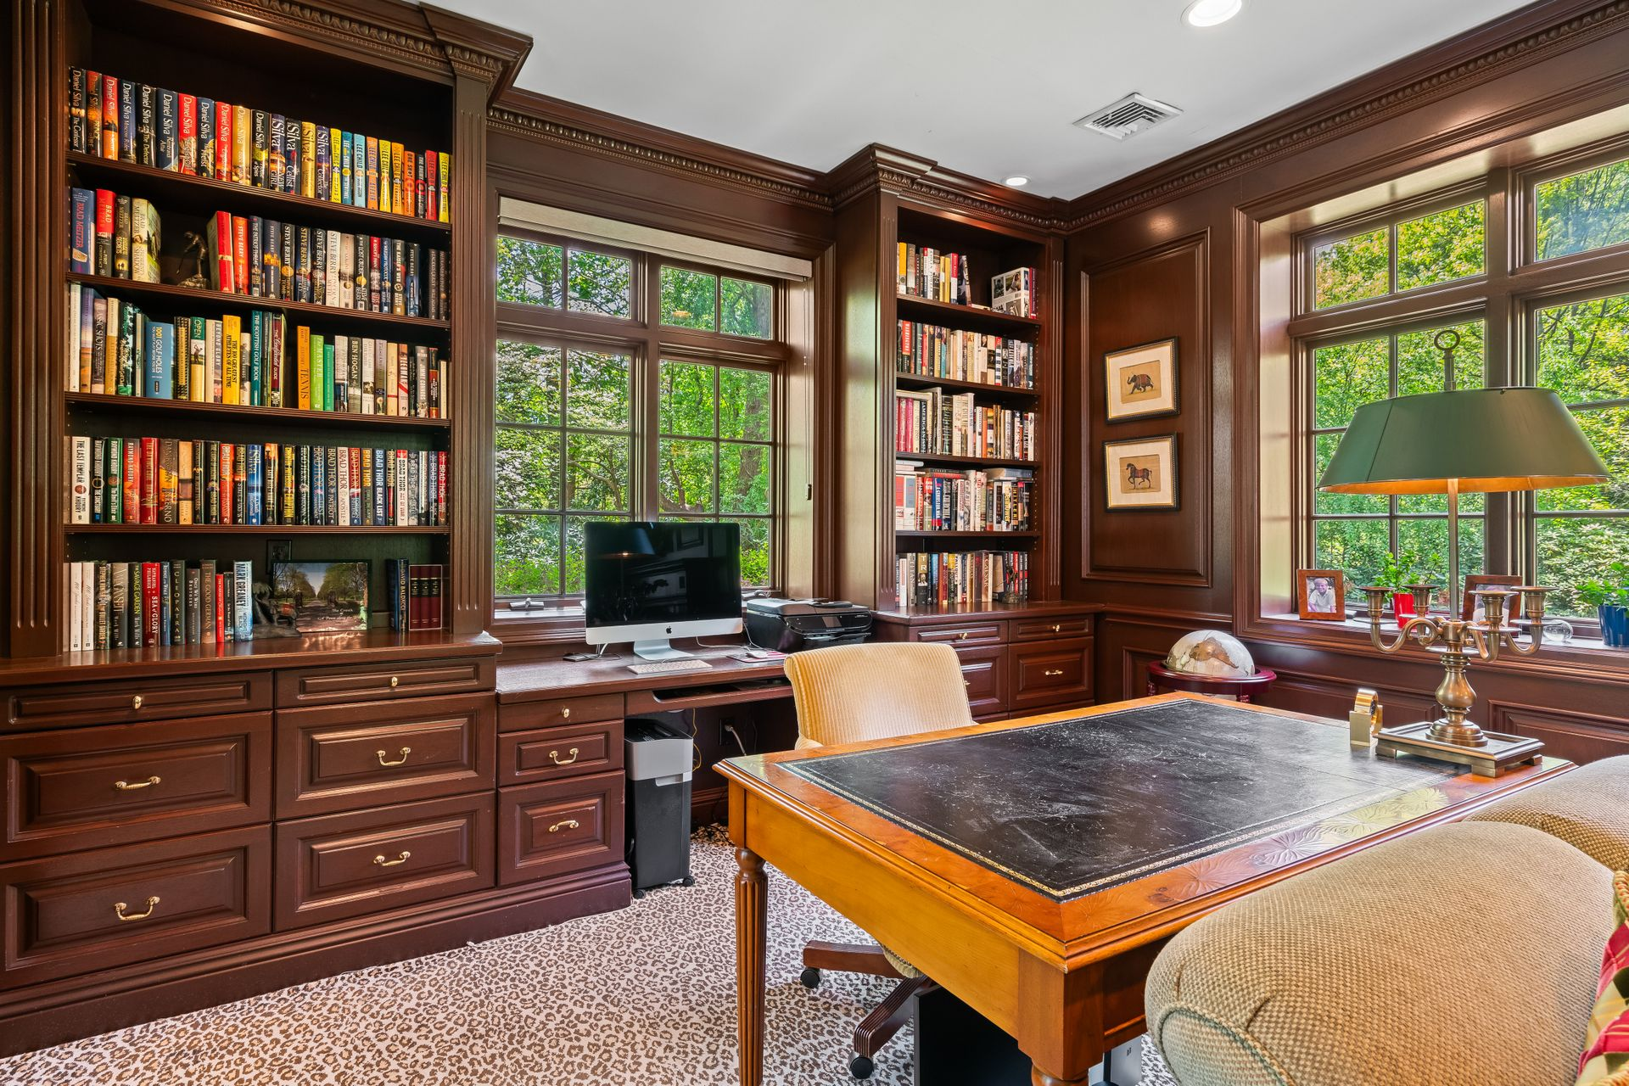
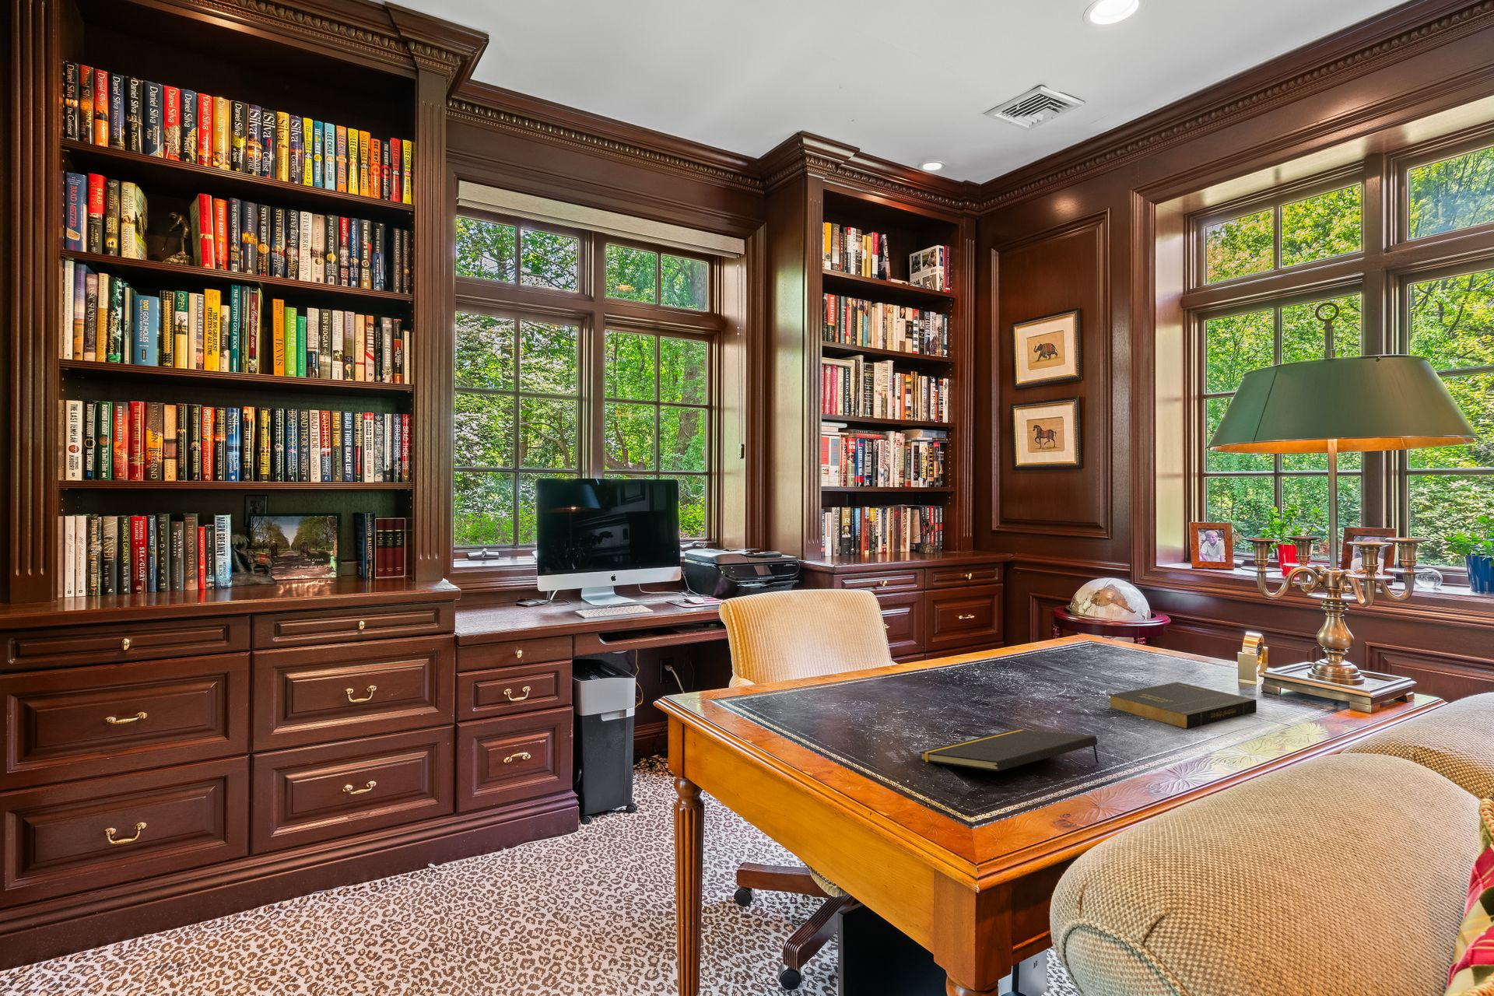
+ notepad [918,729,1099,771]
+ book [1109,681,1257,730]
